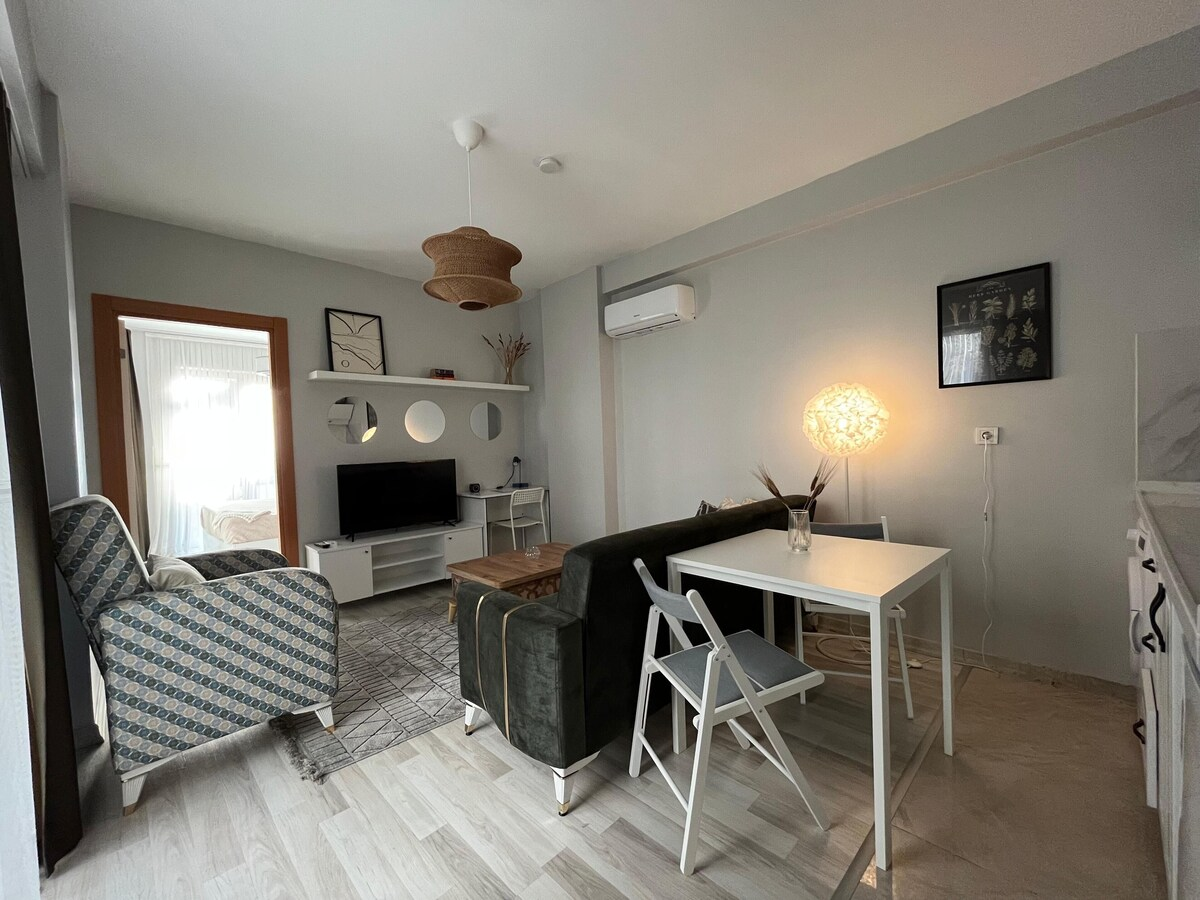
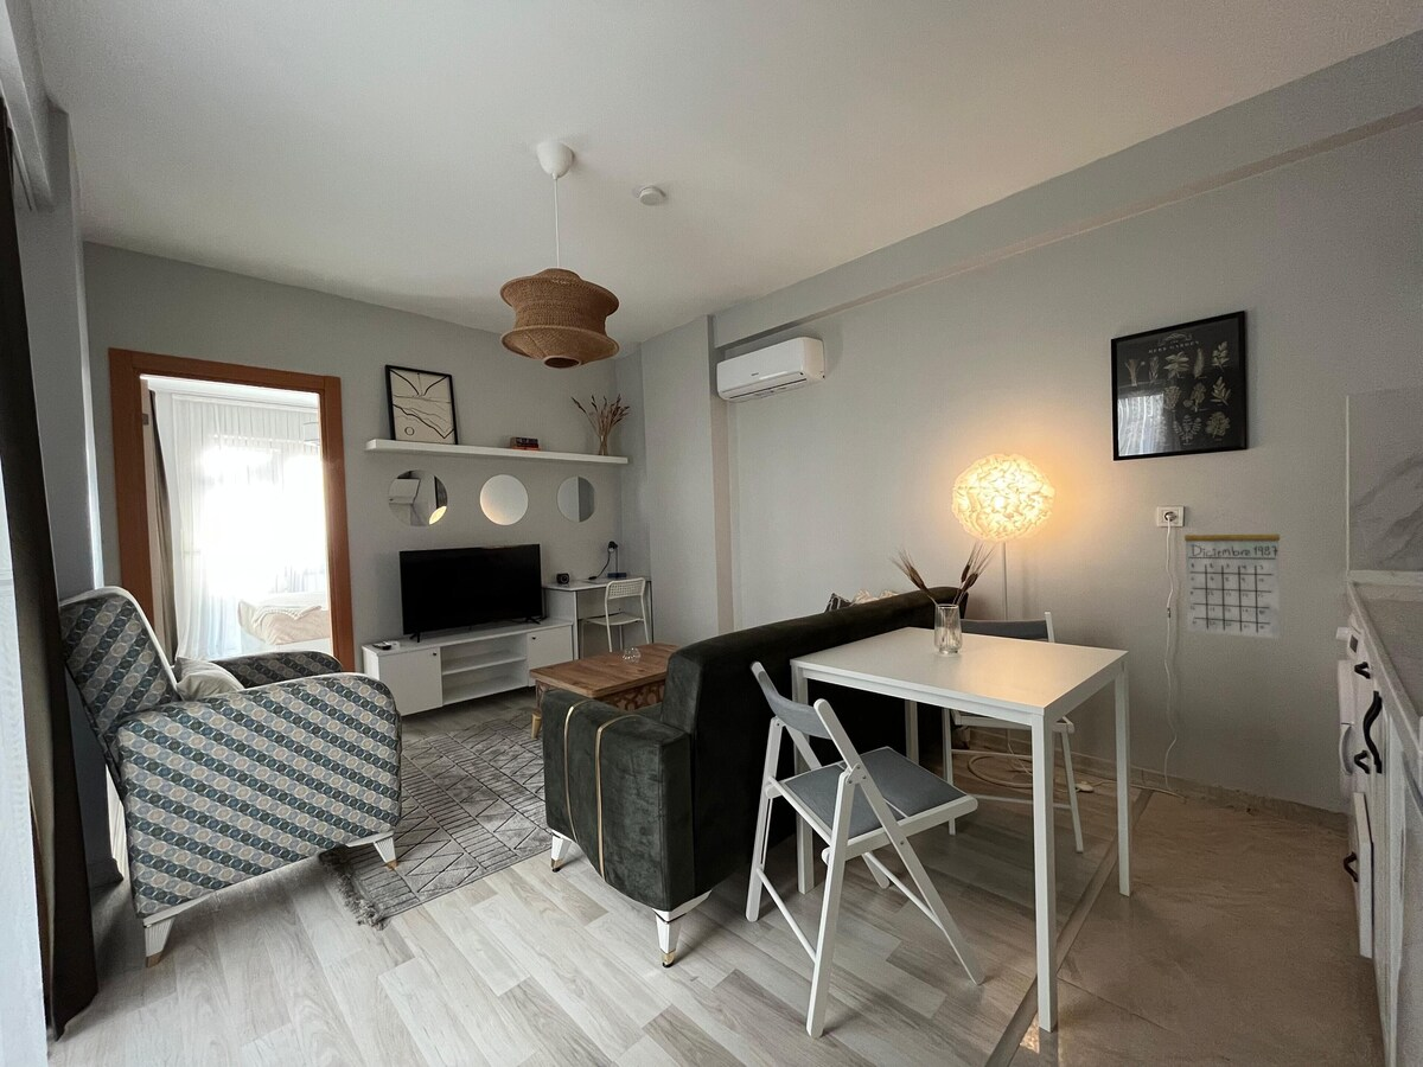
+ calendar [1183,511,1282,640]
